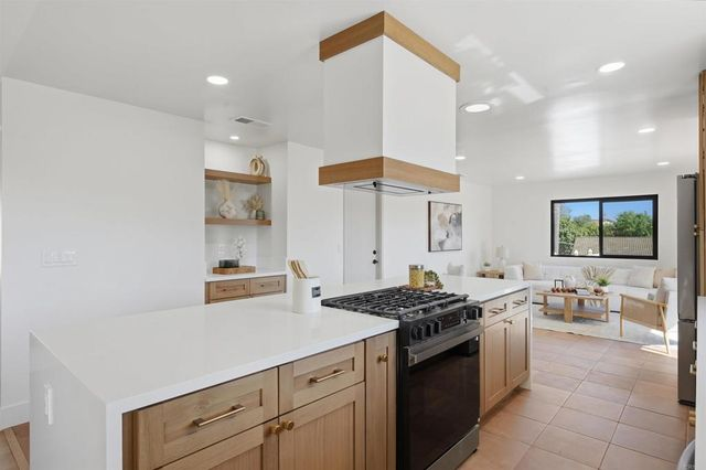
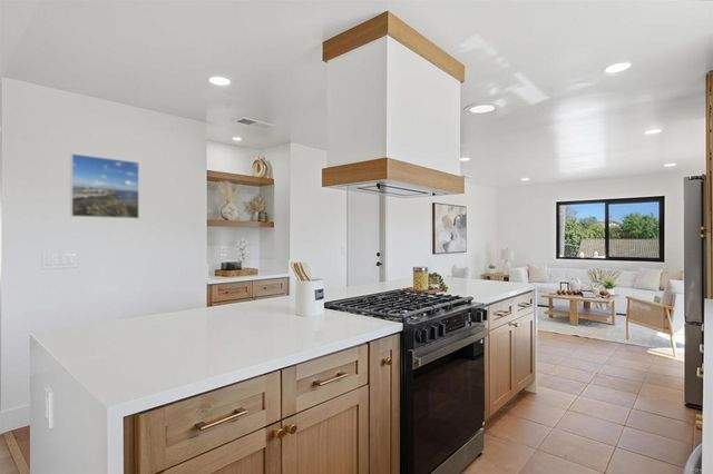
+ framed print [69,152,140,220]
